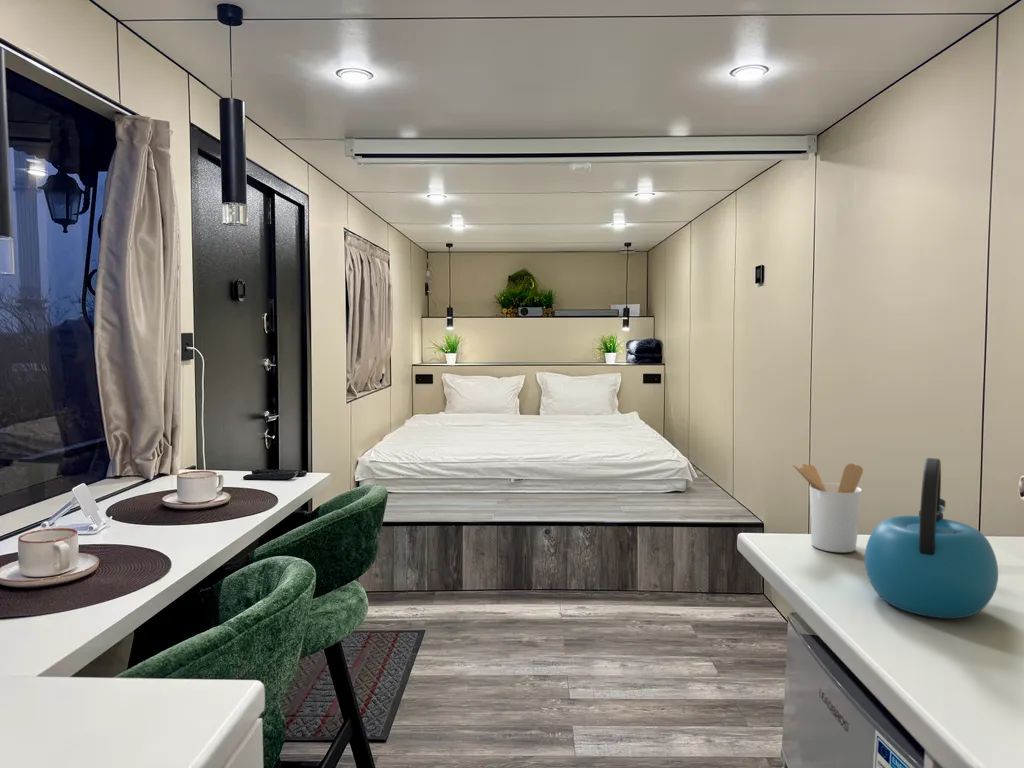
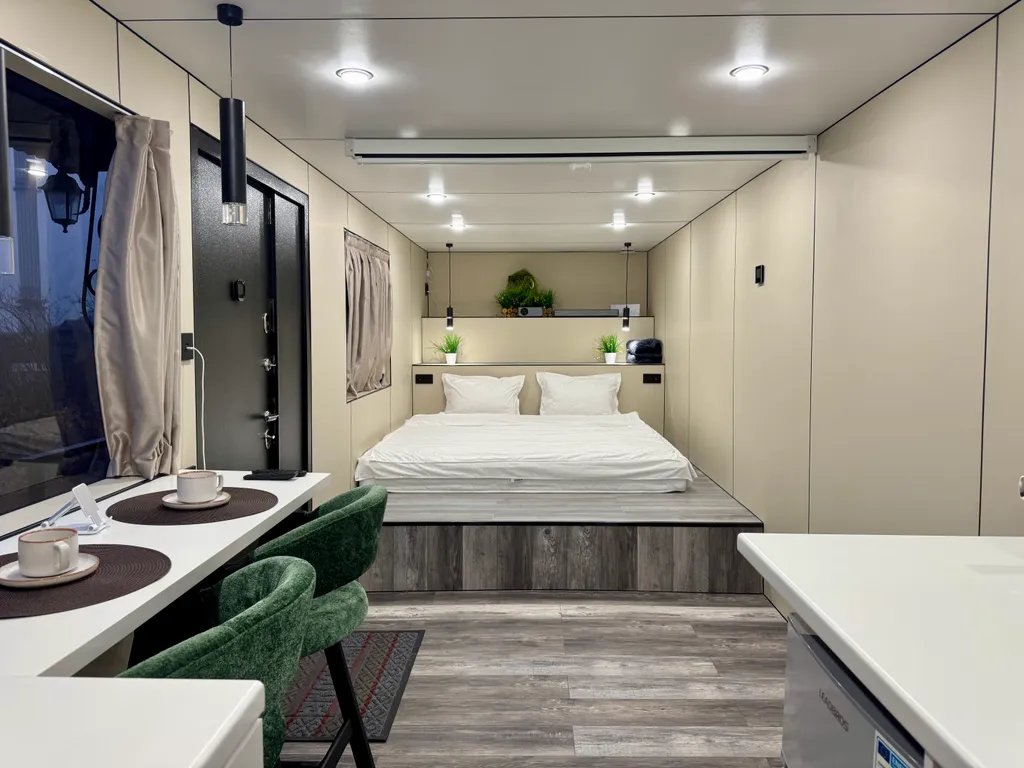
- kettle [864,457,999,619]
- utensil holder [789,461,864,553]
